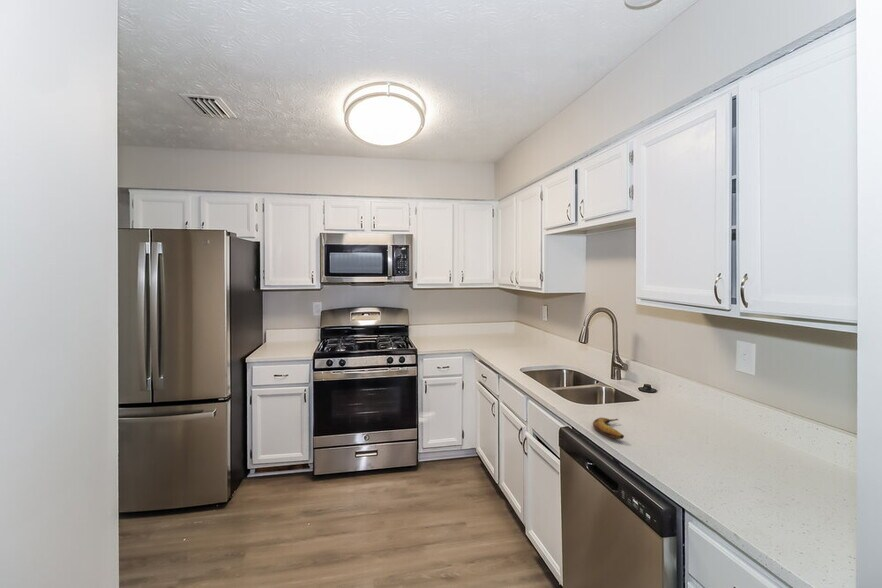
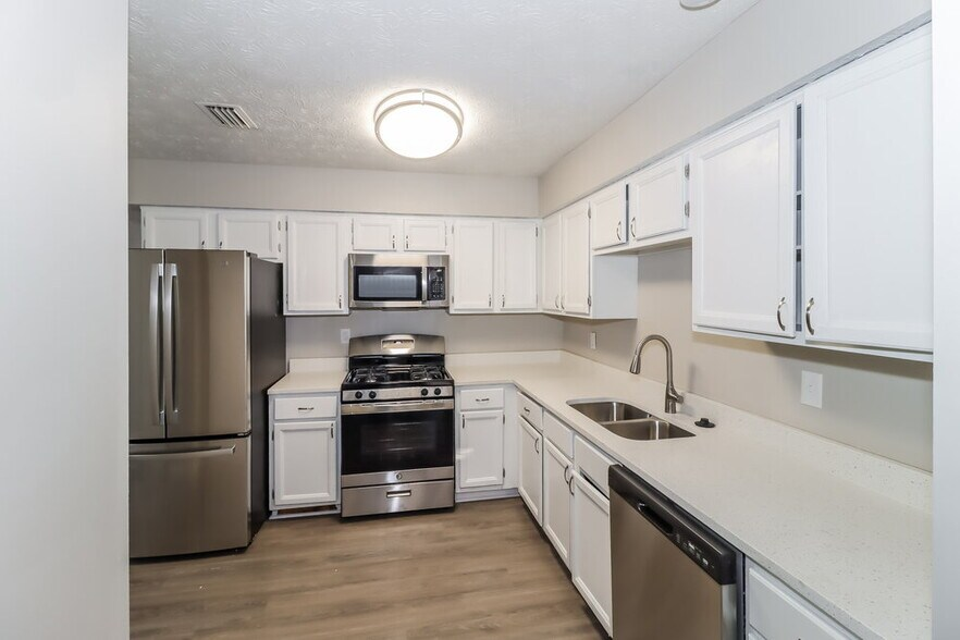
- banana [592,417,625,440]
